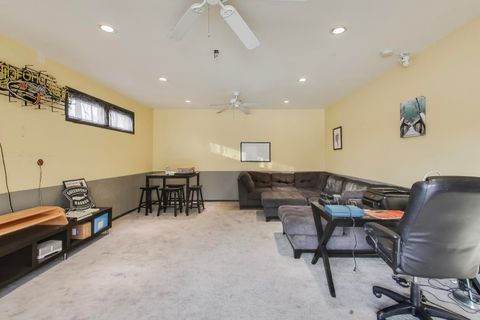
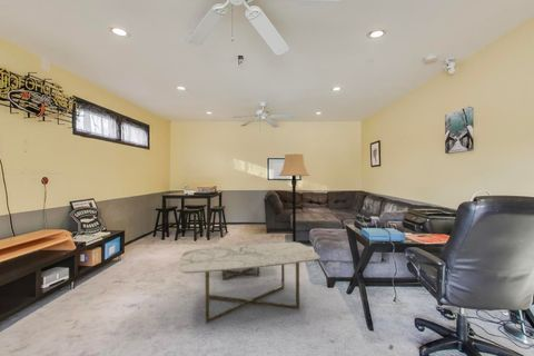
+ coffee table [178,241,322,325]
+ lamp [277,154,310,243]
